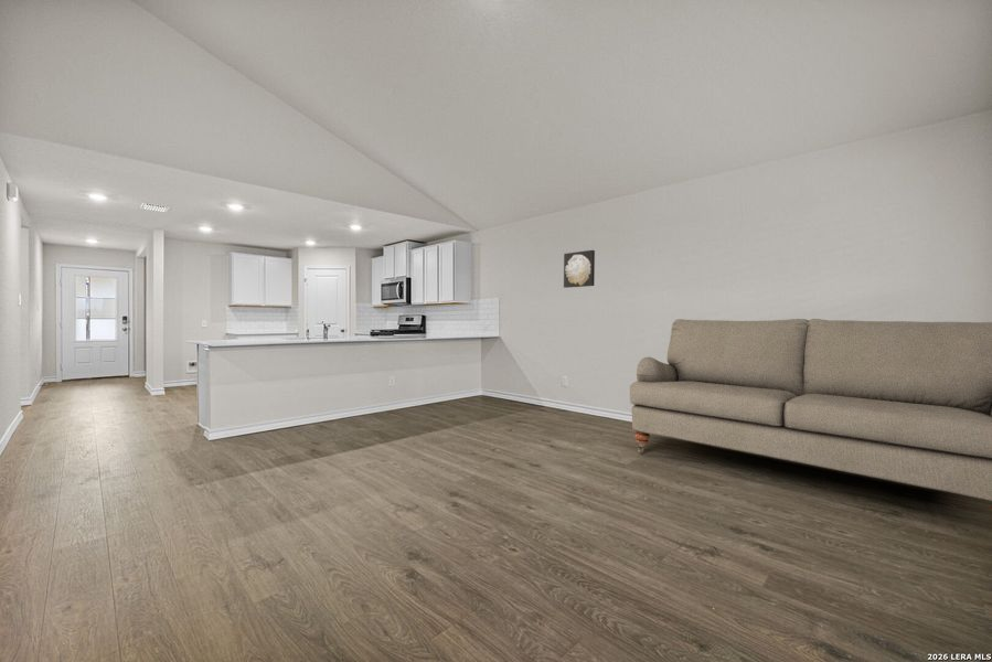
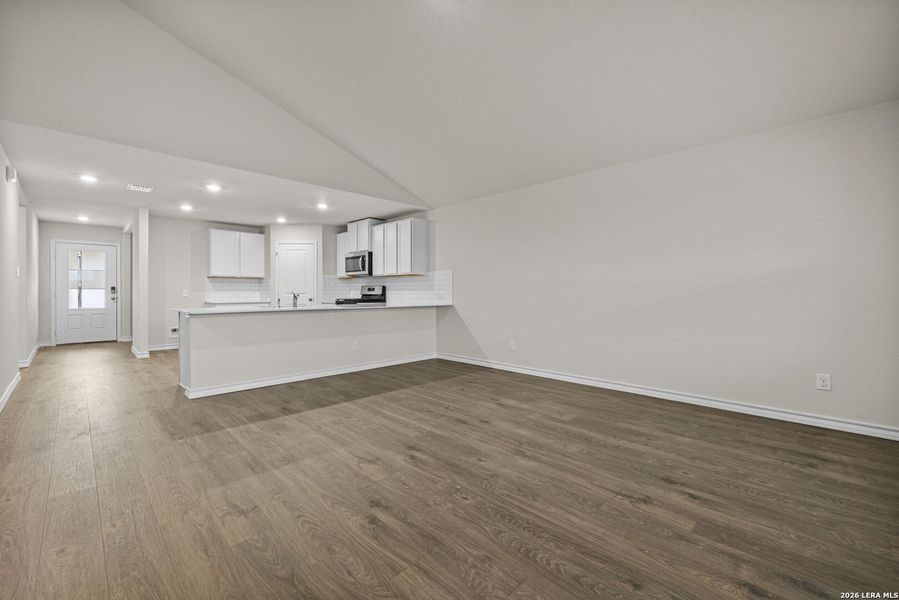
- wall art [563,249,596,289]
- sofa [629,318,992,511]
